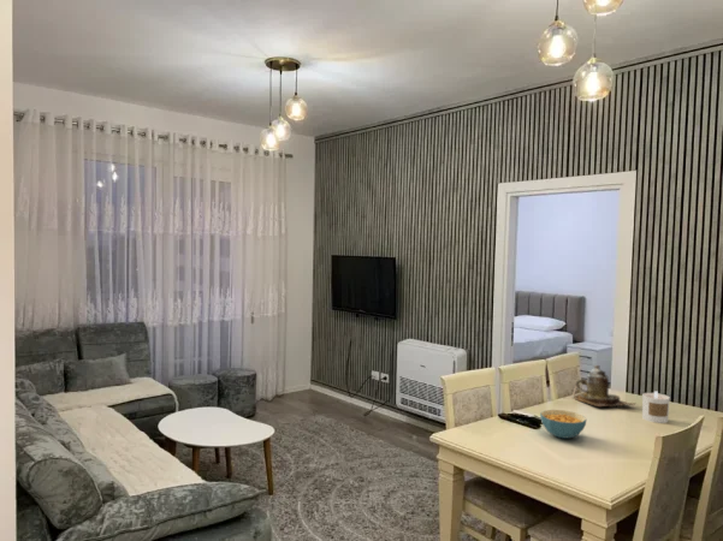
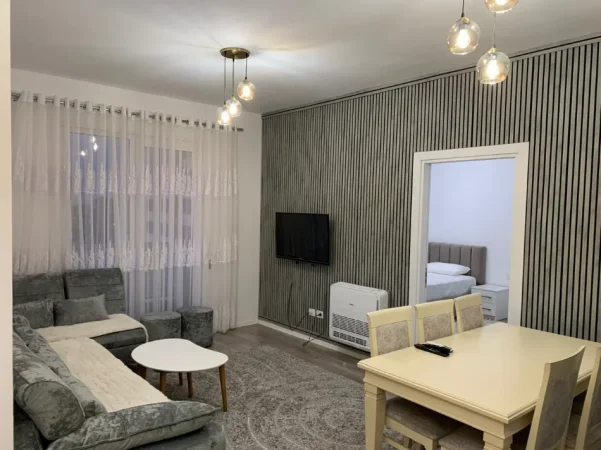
- cereal bowl [539,409,587,440]
- teapot [571,364,638,409]
- candle [641,390,671,424]
